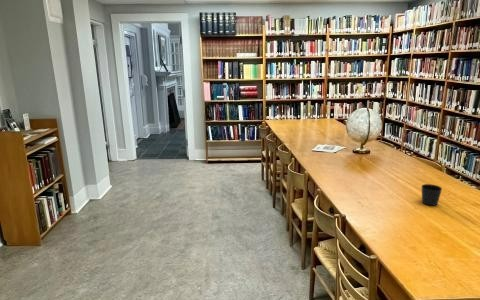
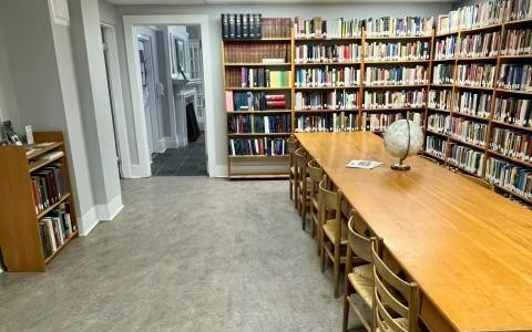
- cup [421,183,443,207]
